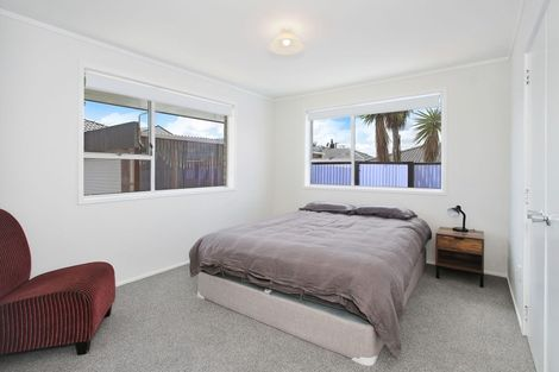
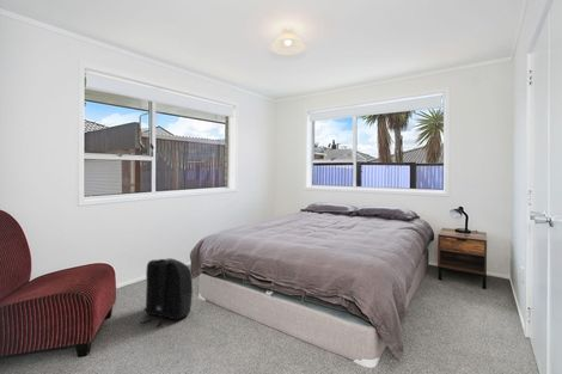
+ backpack [140,257,194,327]
